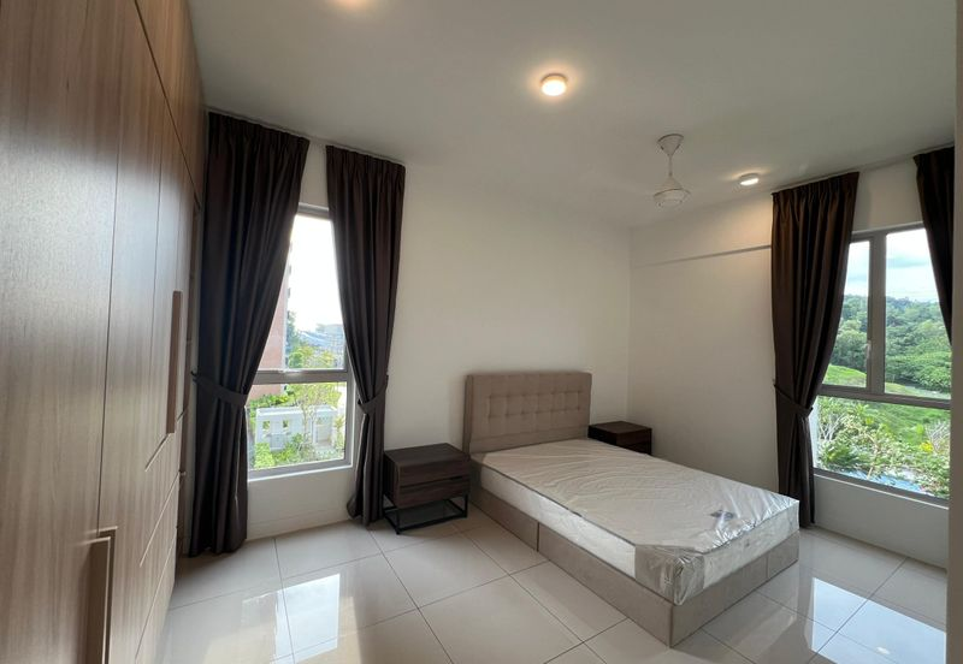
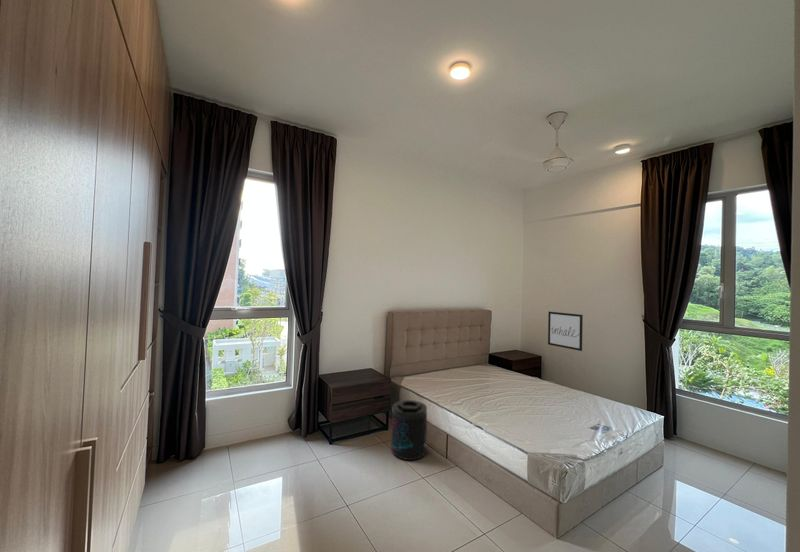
+ supplement container [390,399,428,461]
+ wall art [547,311,584,352]
